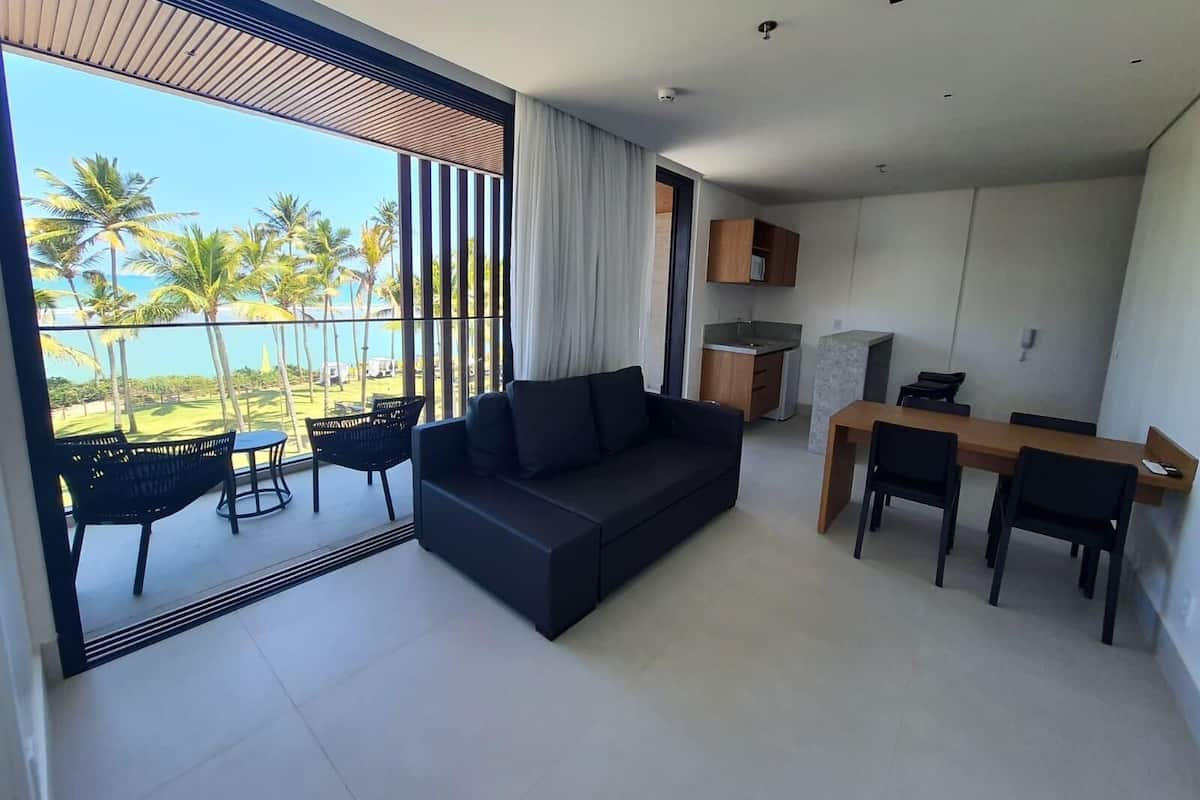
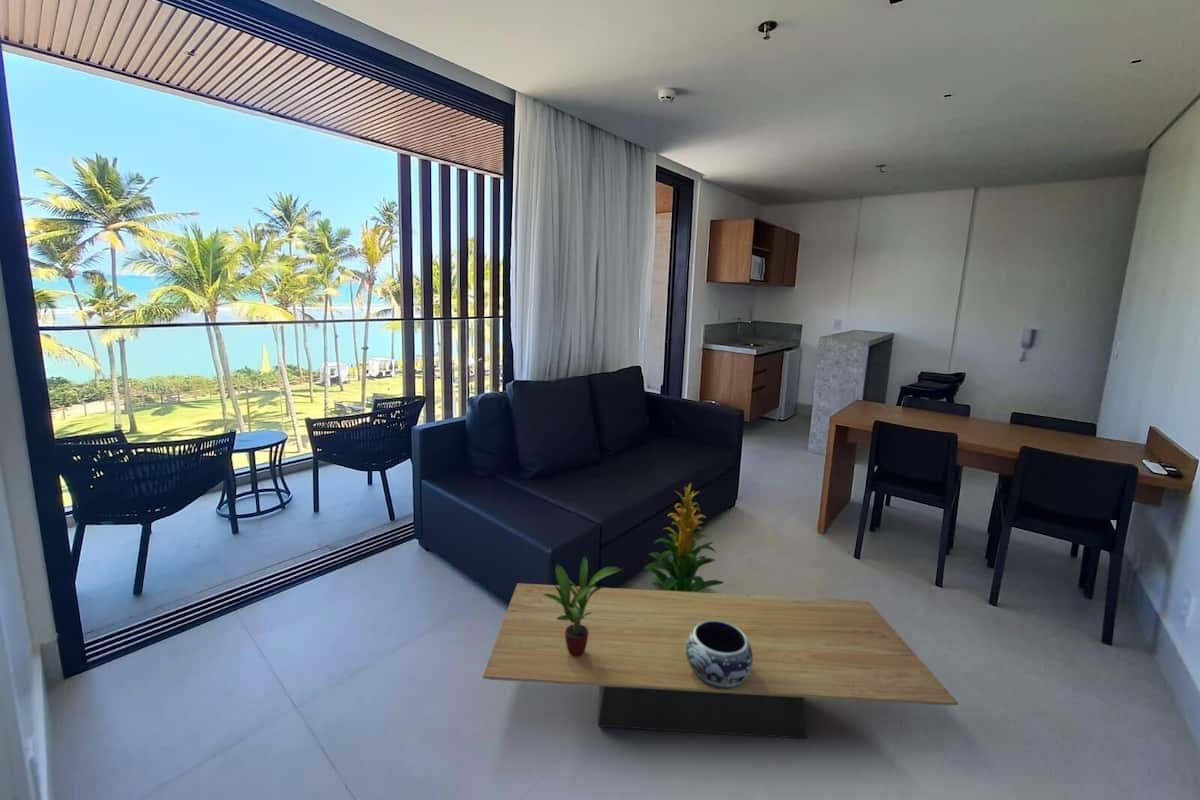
+ indoor plant [644,482,725,592]
+ decorative bowl [686,620,753,689]
+ potted plant [543,555,623,656]
+ coffee table [482,582,959,740]
